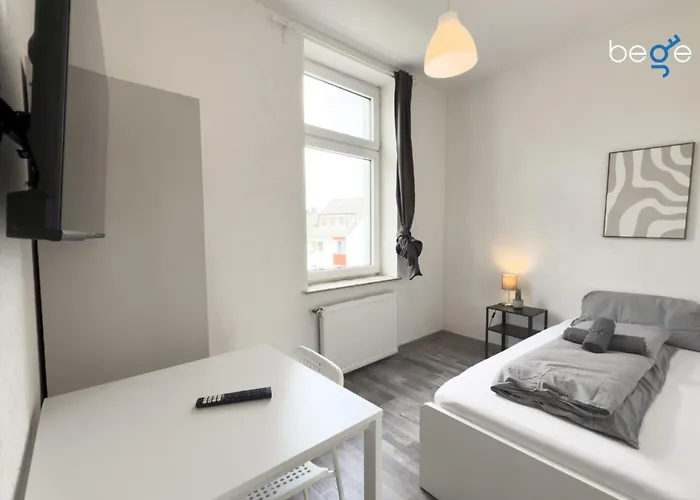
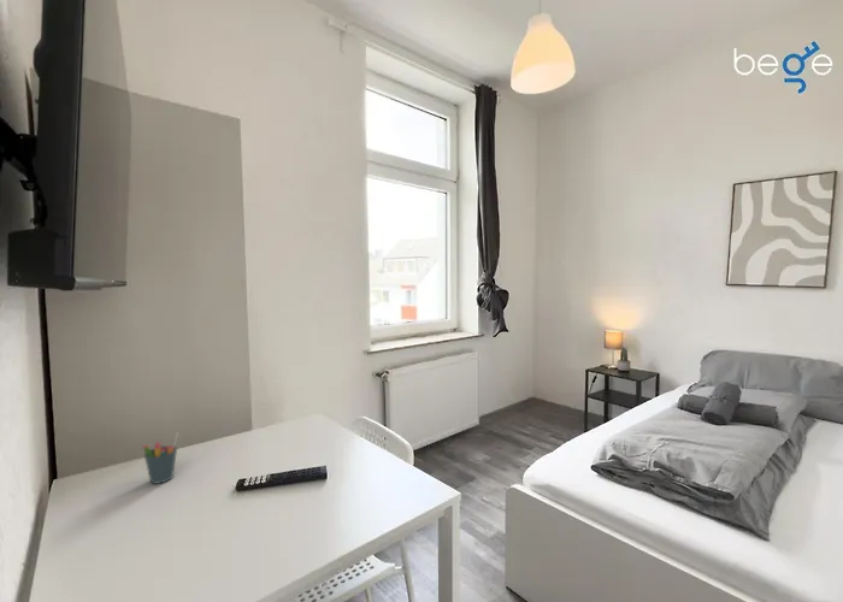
+ pen holder [141,432,179,485]
